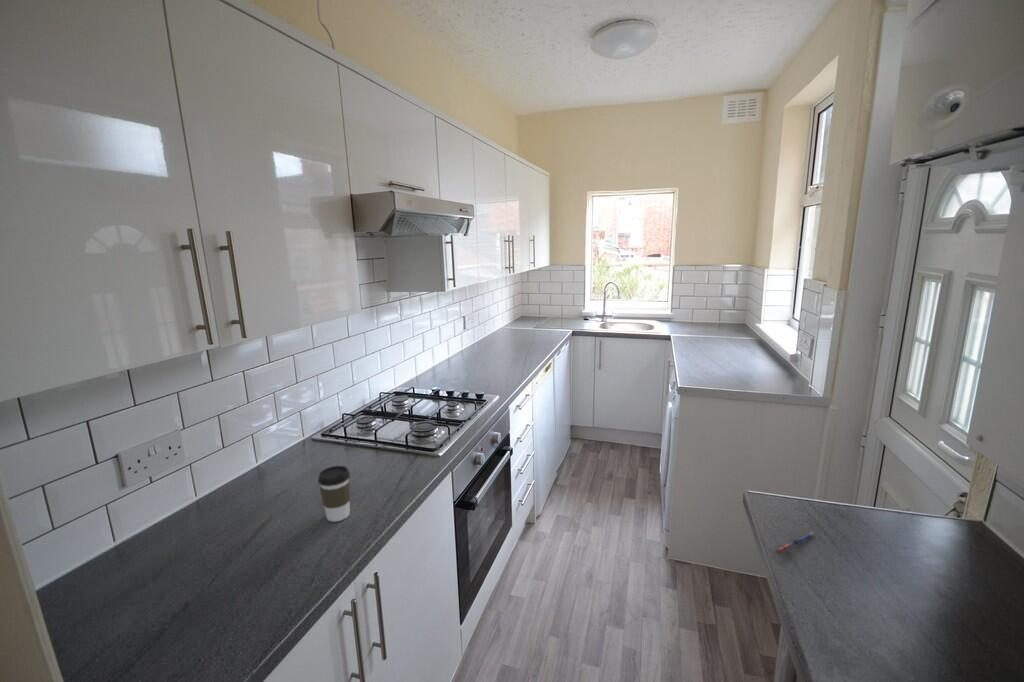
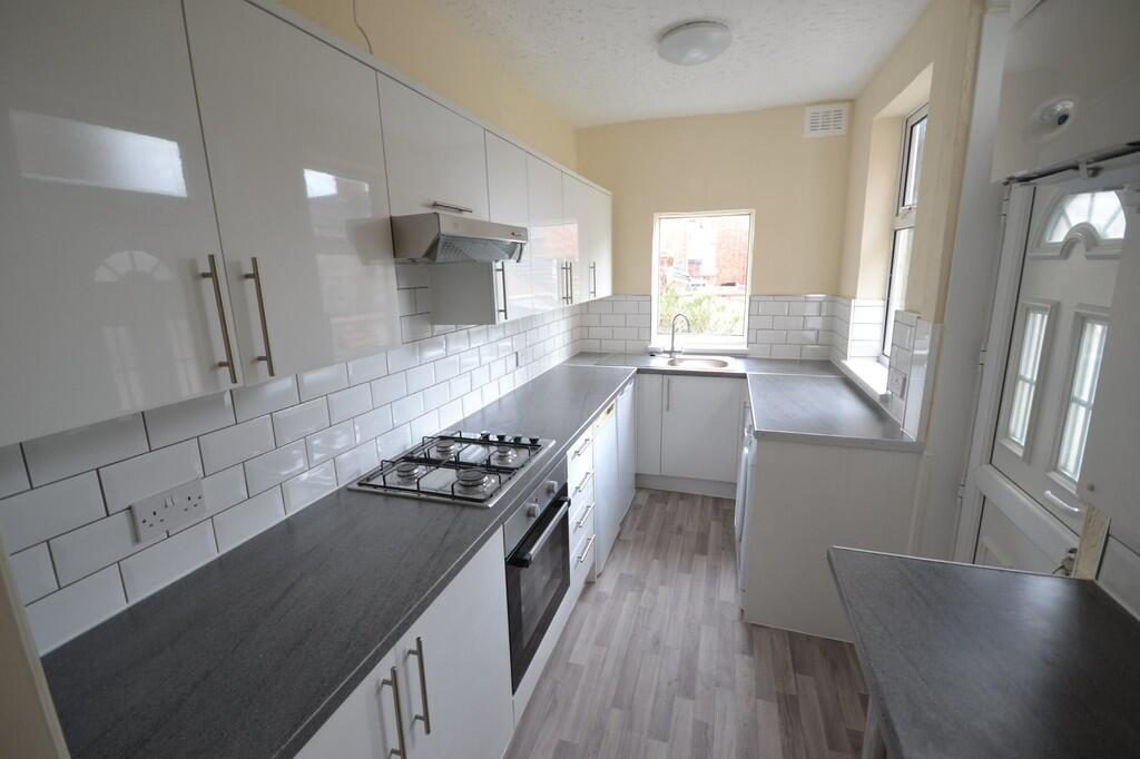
- pen [775,532,816,554]
- coffee cup [317,465,351,523]
